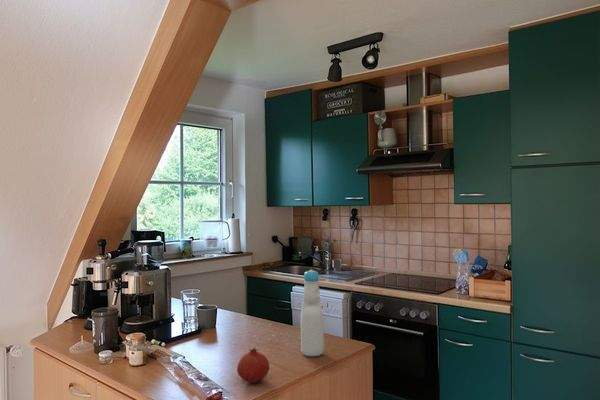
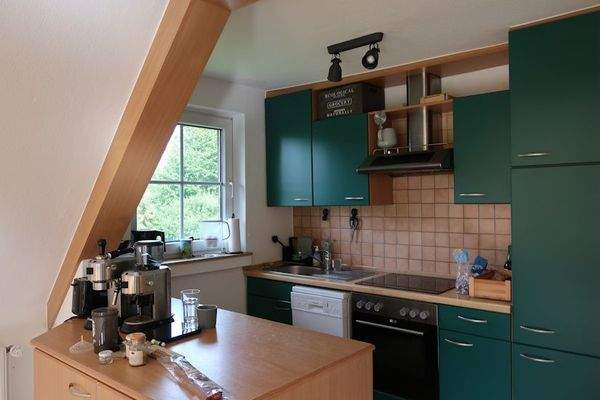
- bottle [300,269,325,358]
- fruit [236,347,270,383]
